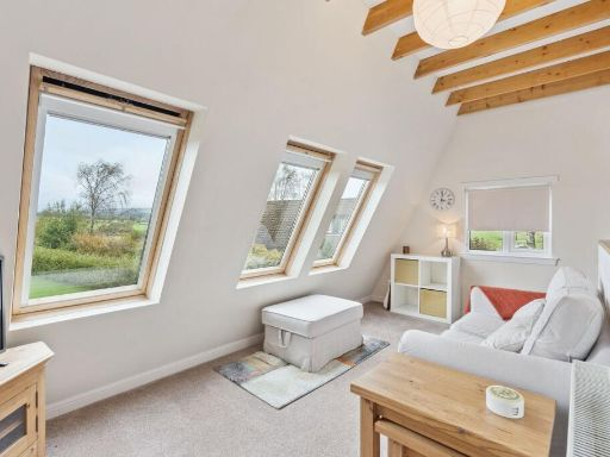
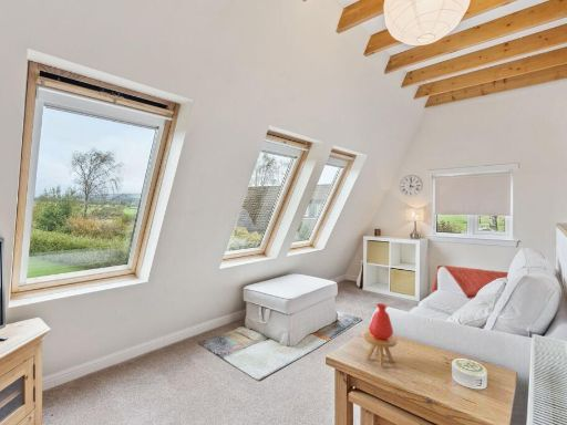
+ vase [363,302,399,367]
